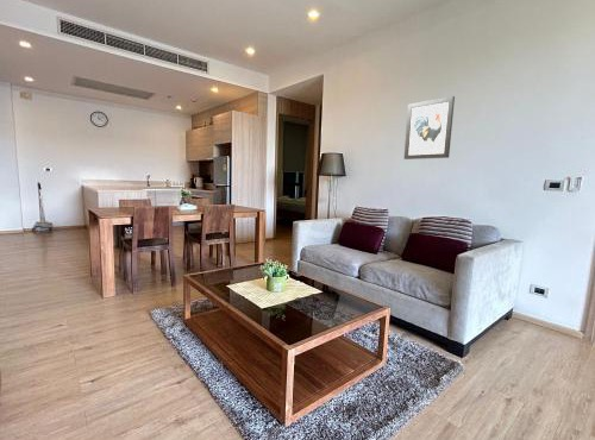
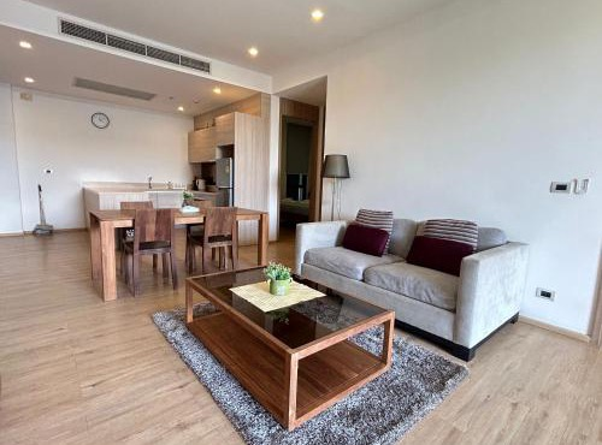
- wall art [403,95,456,161]
